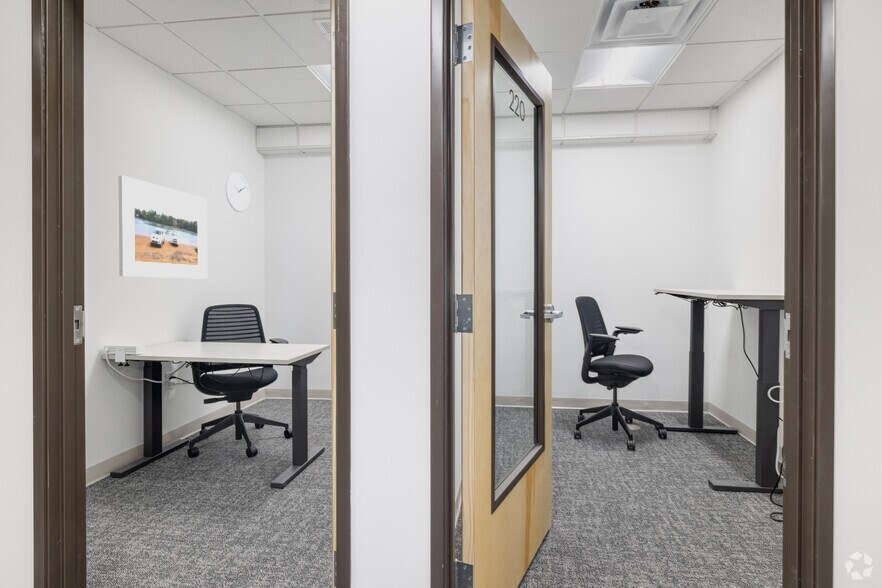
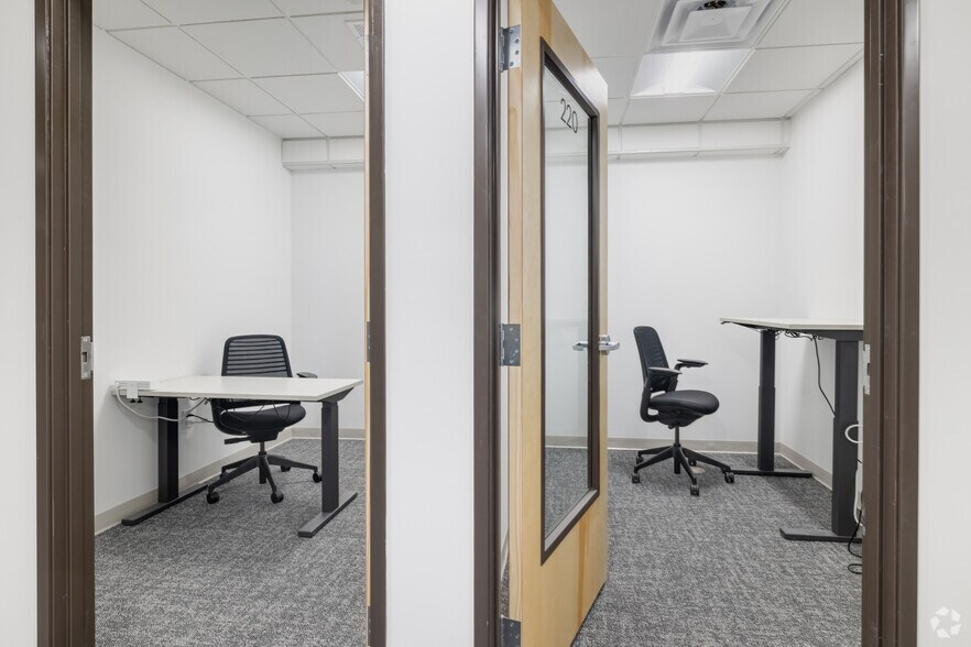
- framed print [118,174,208,280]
- wall clock [225,171,250,213]
